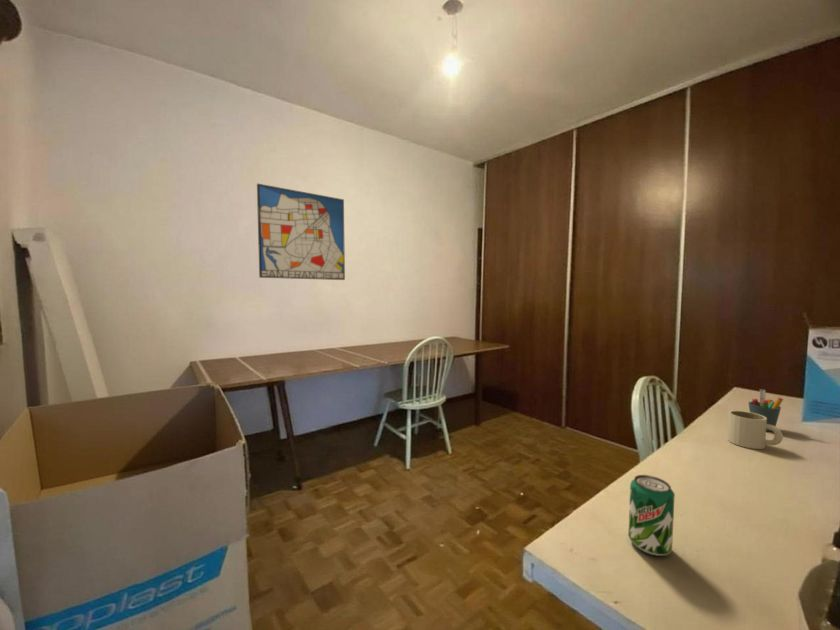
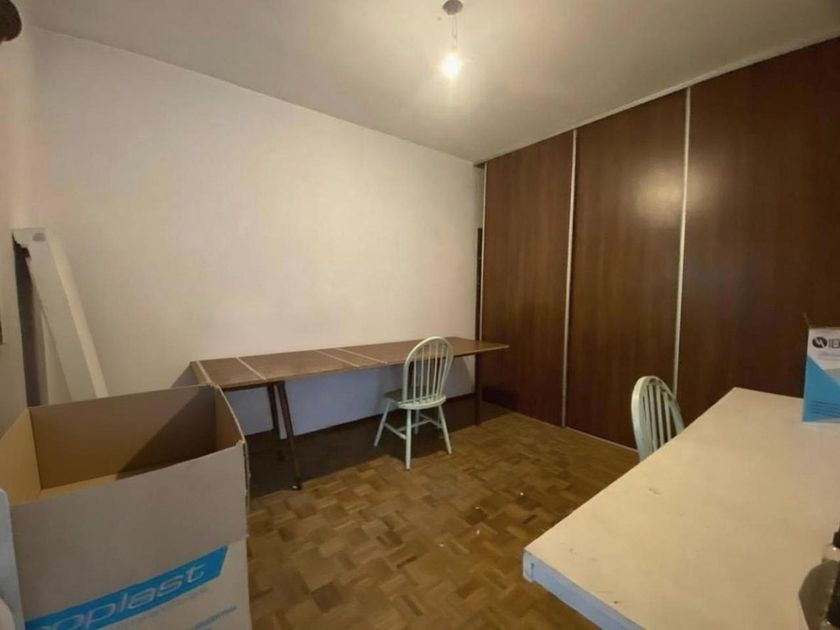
- beverage can [627,474,676,557]
- pen holder [748,388,784,433]
- wall art [256,182,346,281]
- mug [726,410,784,450]
